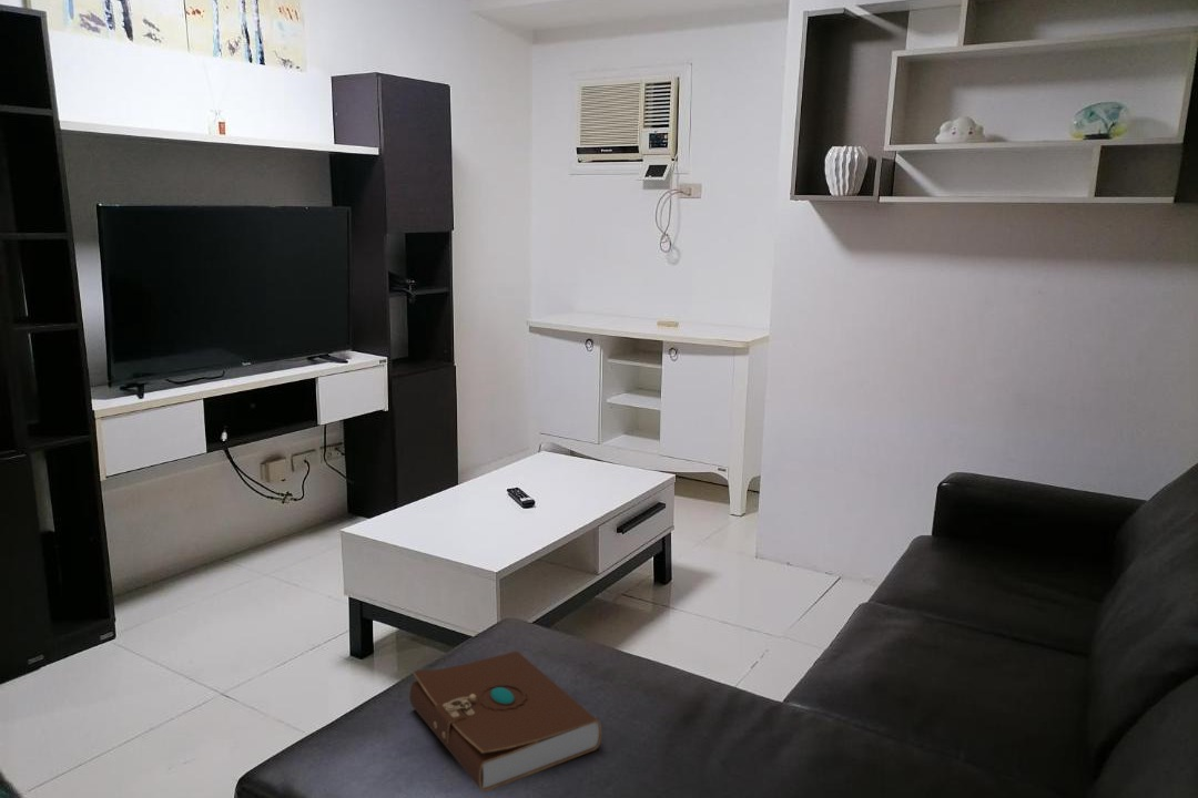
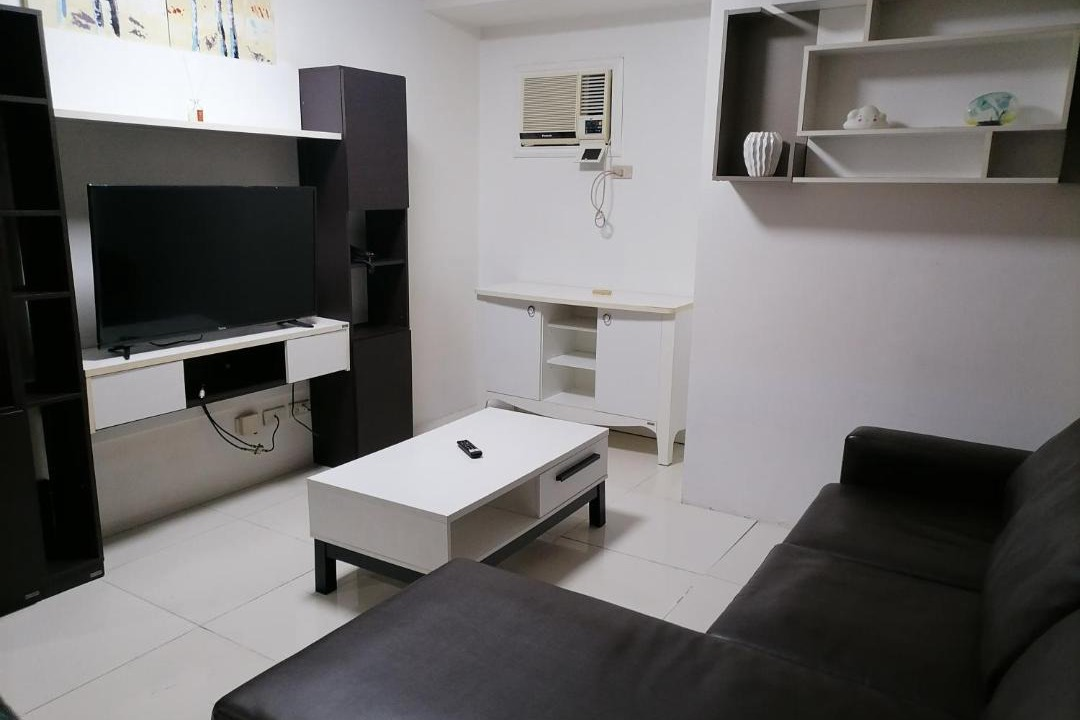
- book [409,651,603,792]
